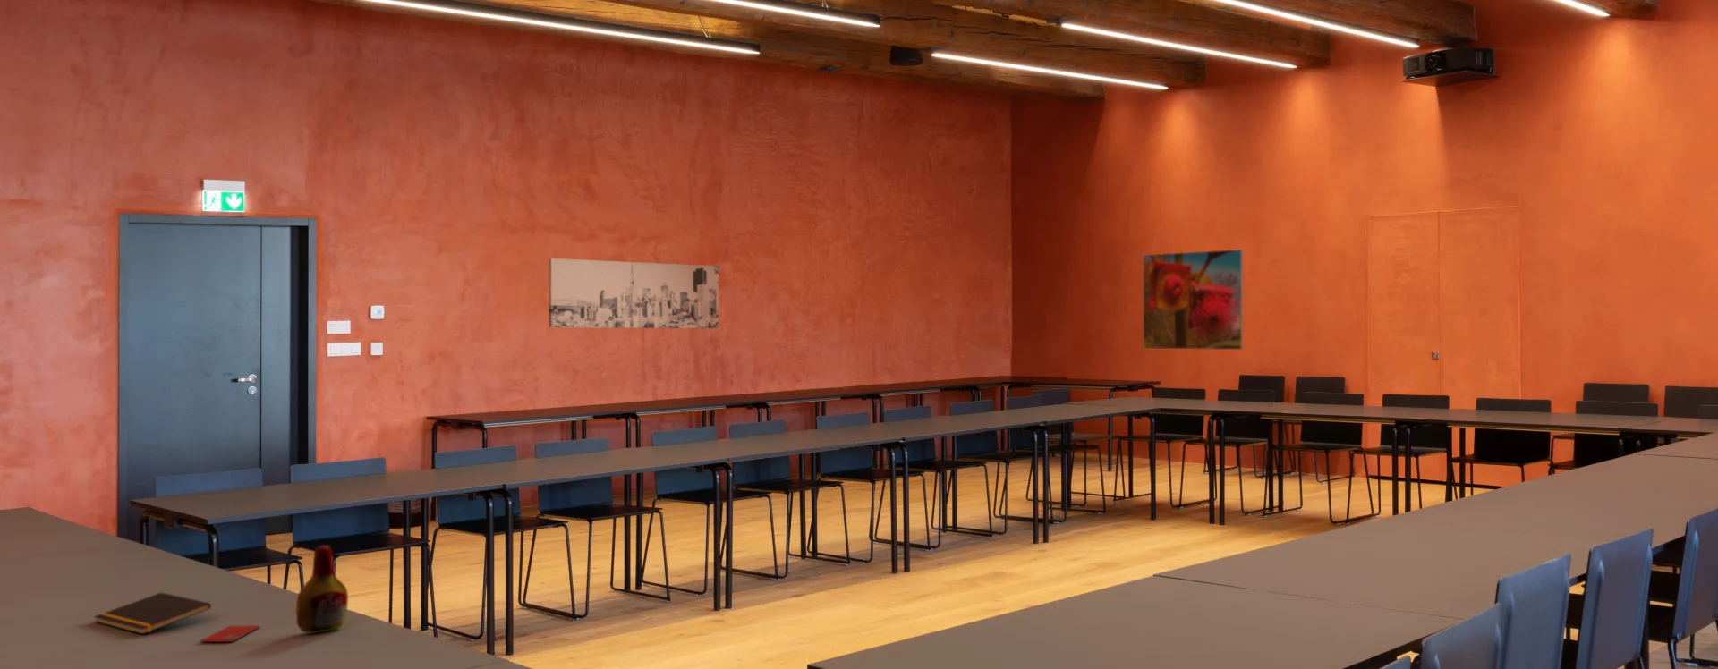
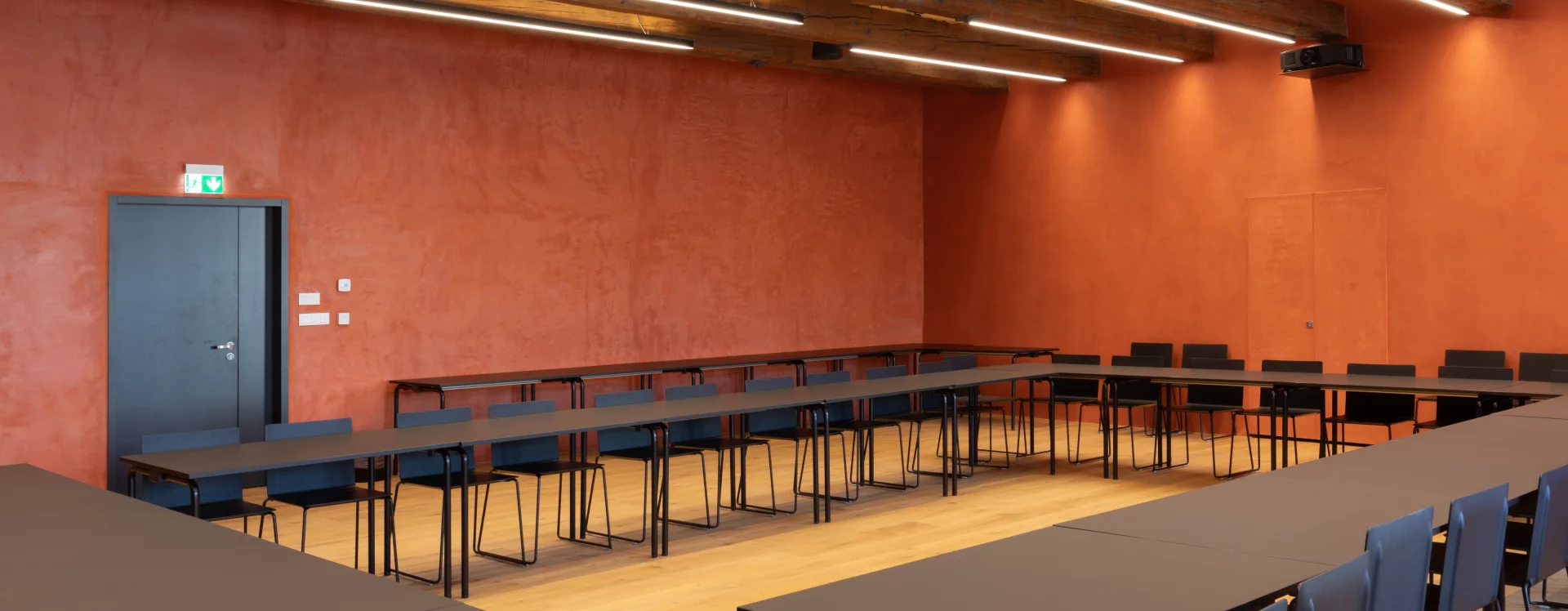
- smartphone [201,624,261,643]
- bottle [295,544,348,634]
- wall art [548,257,720,330]
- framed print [1142,249,1245,350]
- notepad [93,591,213,635]
